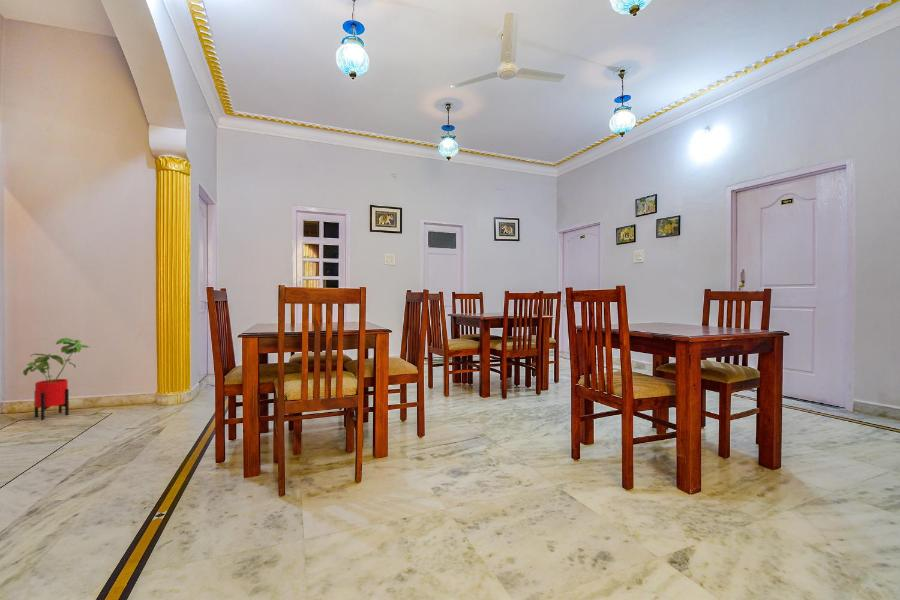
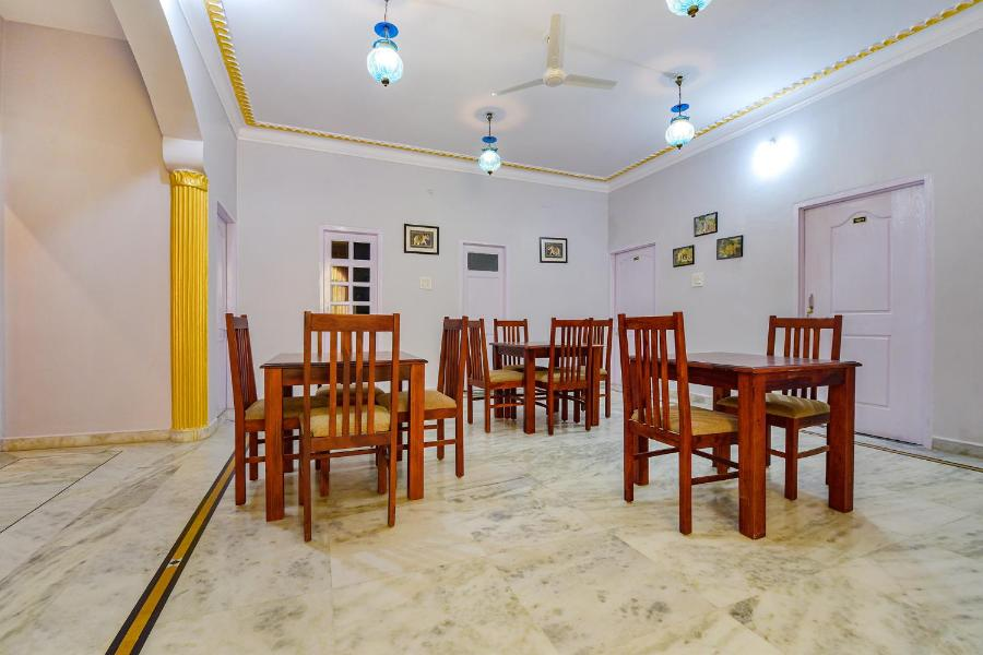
- house plant [22,337,90,421]
